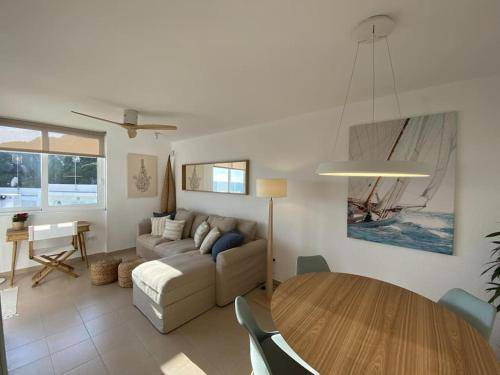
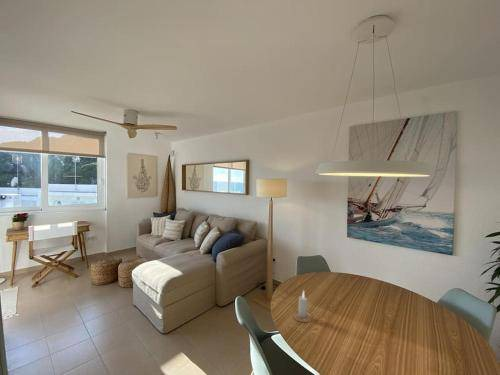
+ candle [292,289,313,324]
